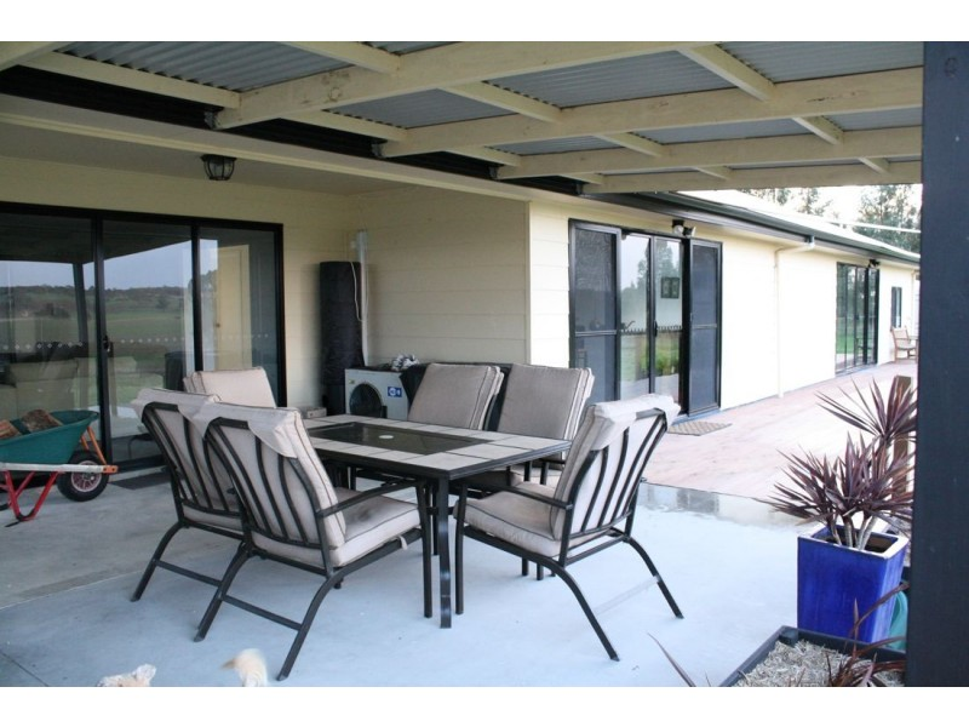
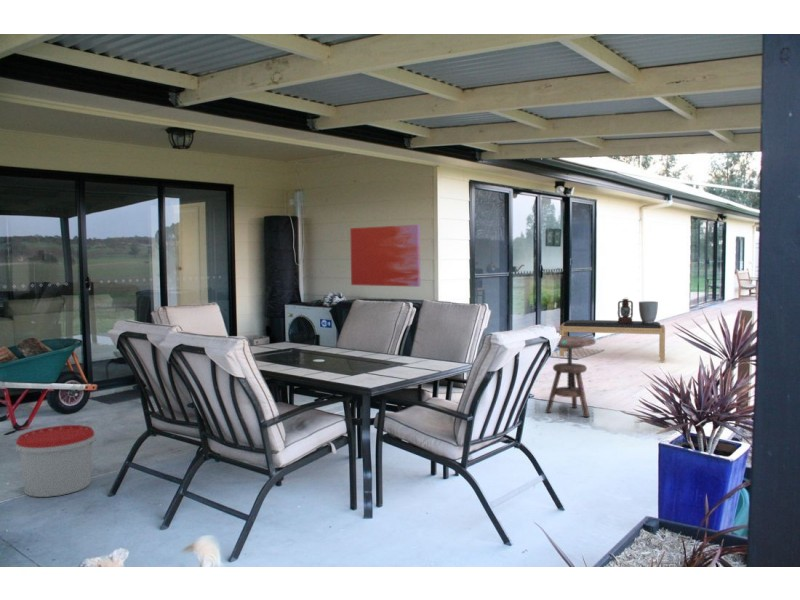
+ side table [544,335,597,418]
+ bucket [15,424,97,498]
+ wall art [349,224,421,288]
+ ceramic pot [638,300,659,323]
+ bench [559,319,666,362]
+ lantern [616,298,634,323]
